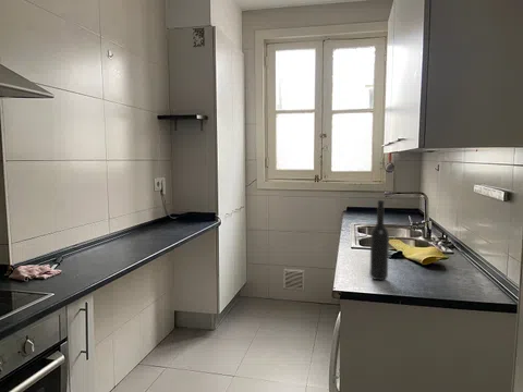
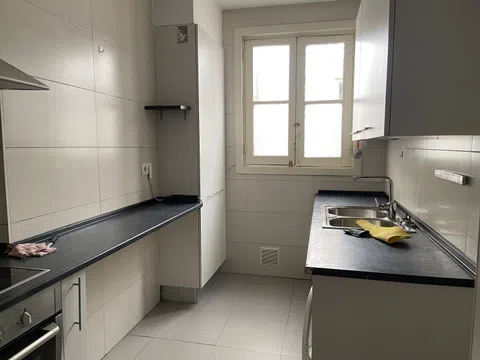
- bottle [368,199,390,281]
